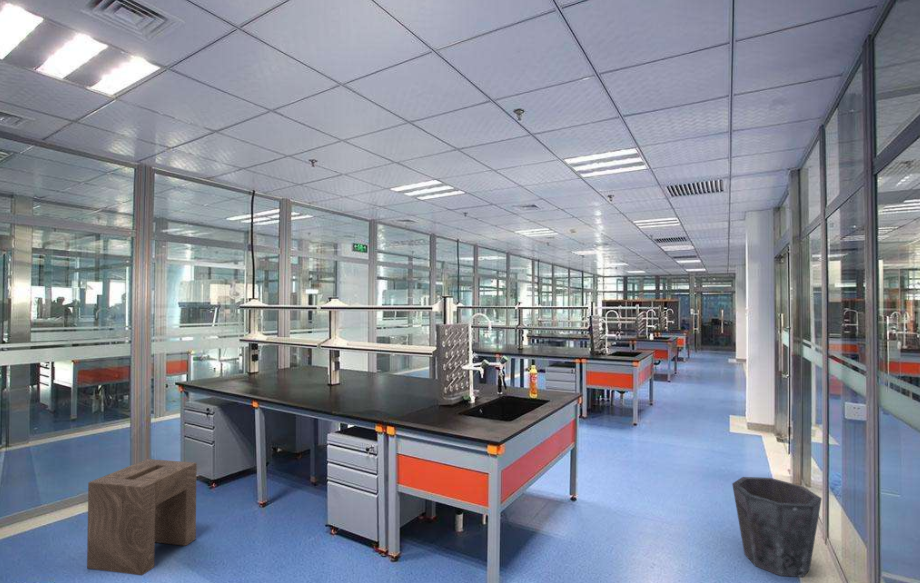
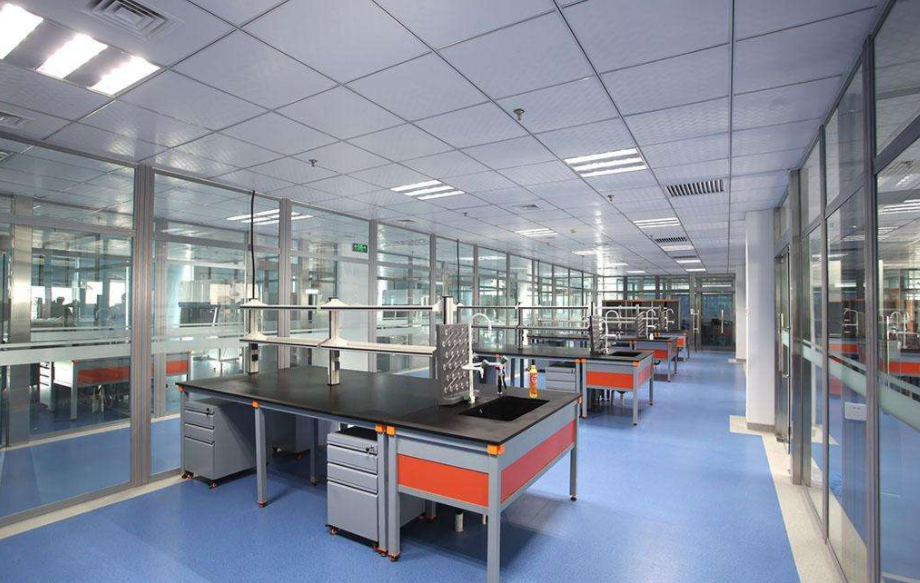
- stool [86,458,198,576]
- waste bin [731,476,823,578]
